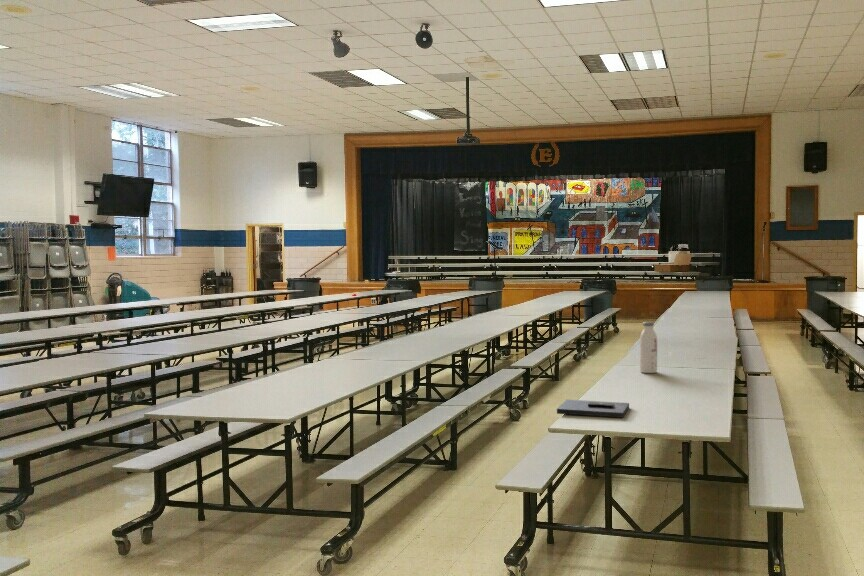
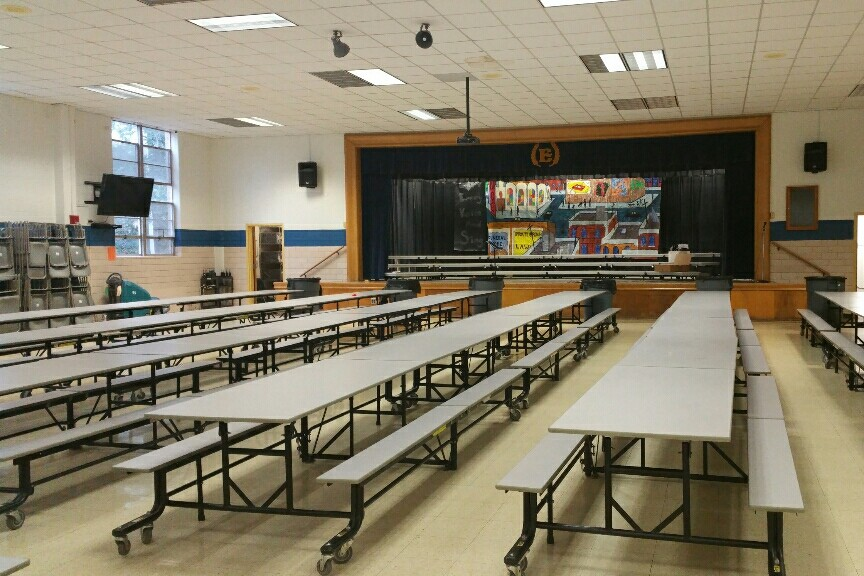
- book [556,399,630,419]
- water bottle [639,321,658,374]
